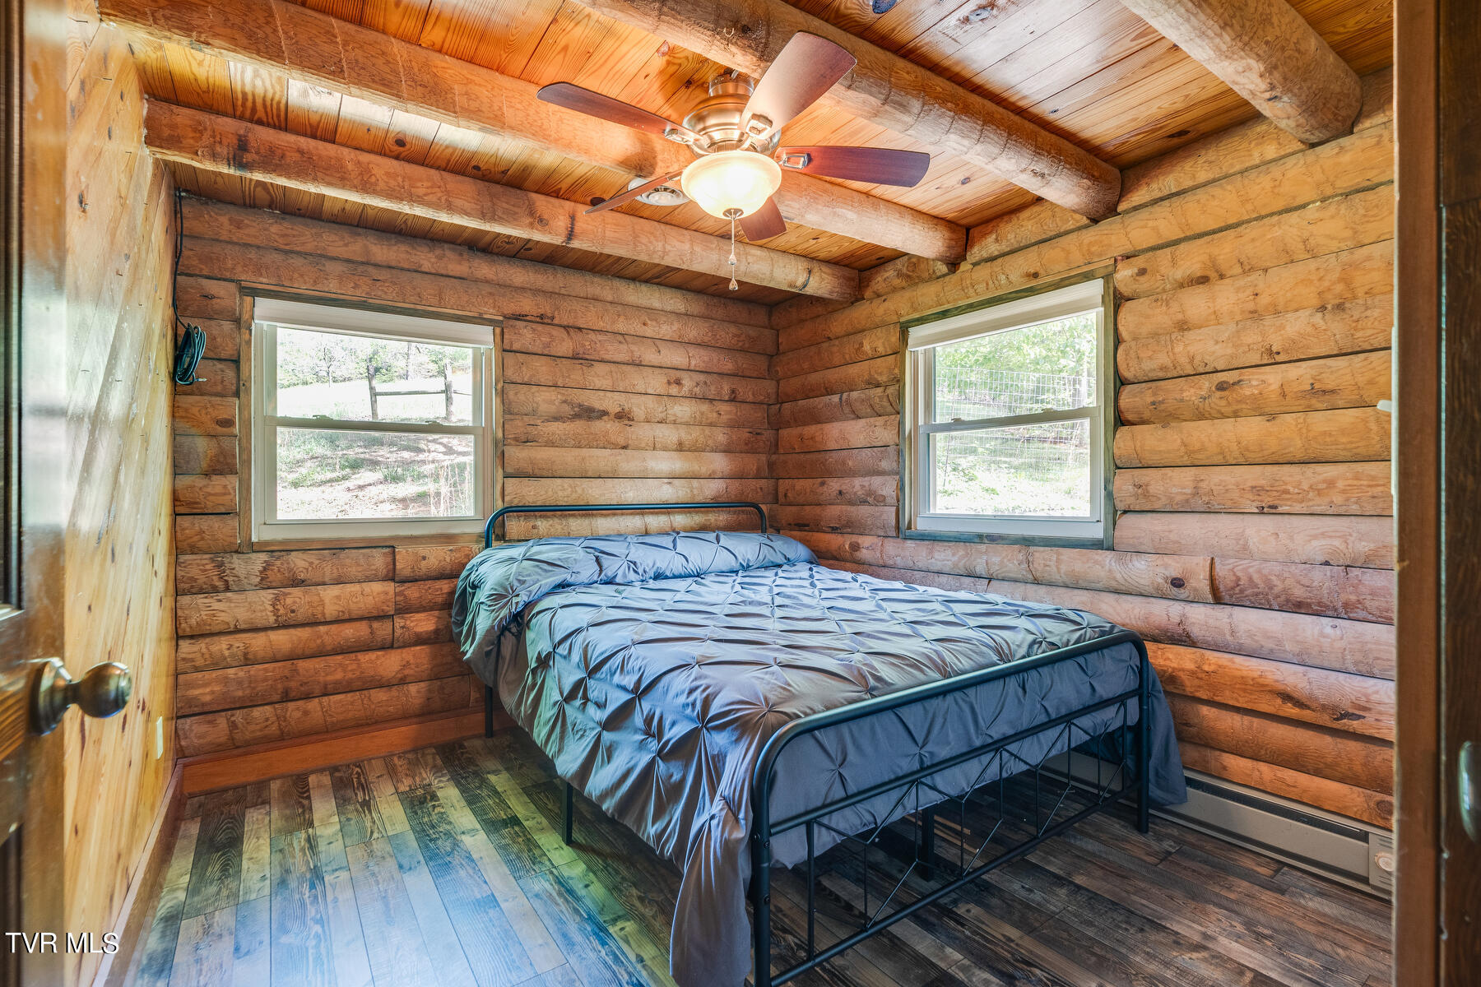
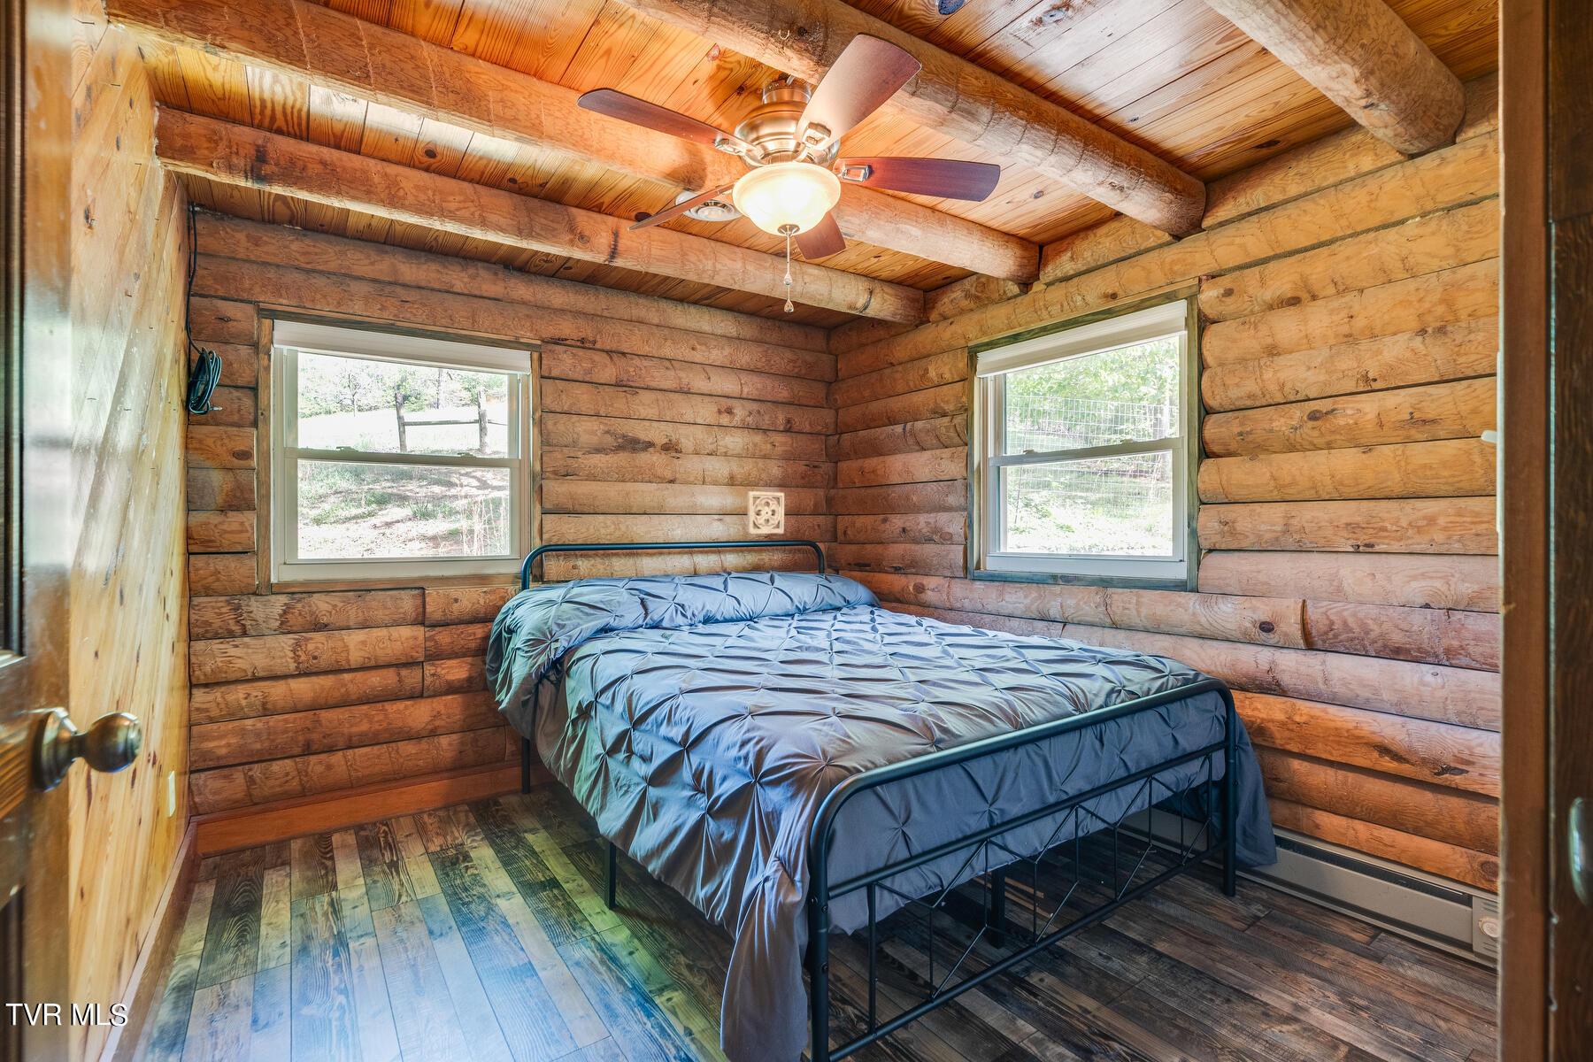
+ wall ornament [746,491,785,536]
